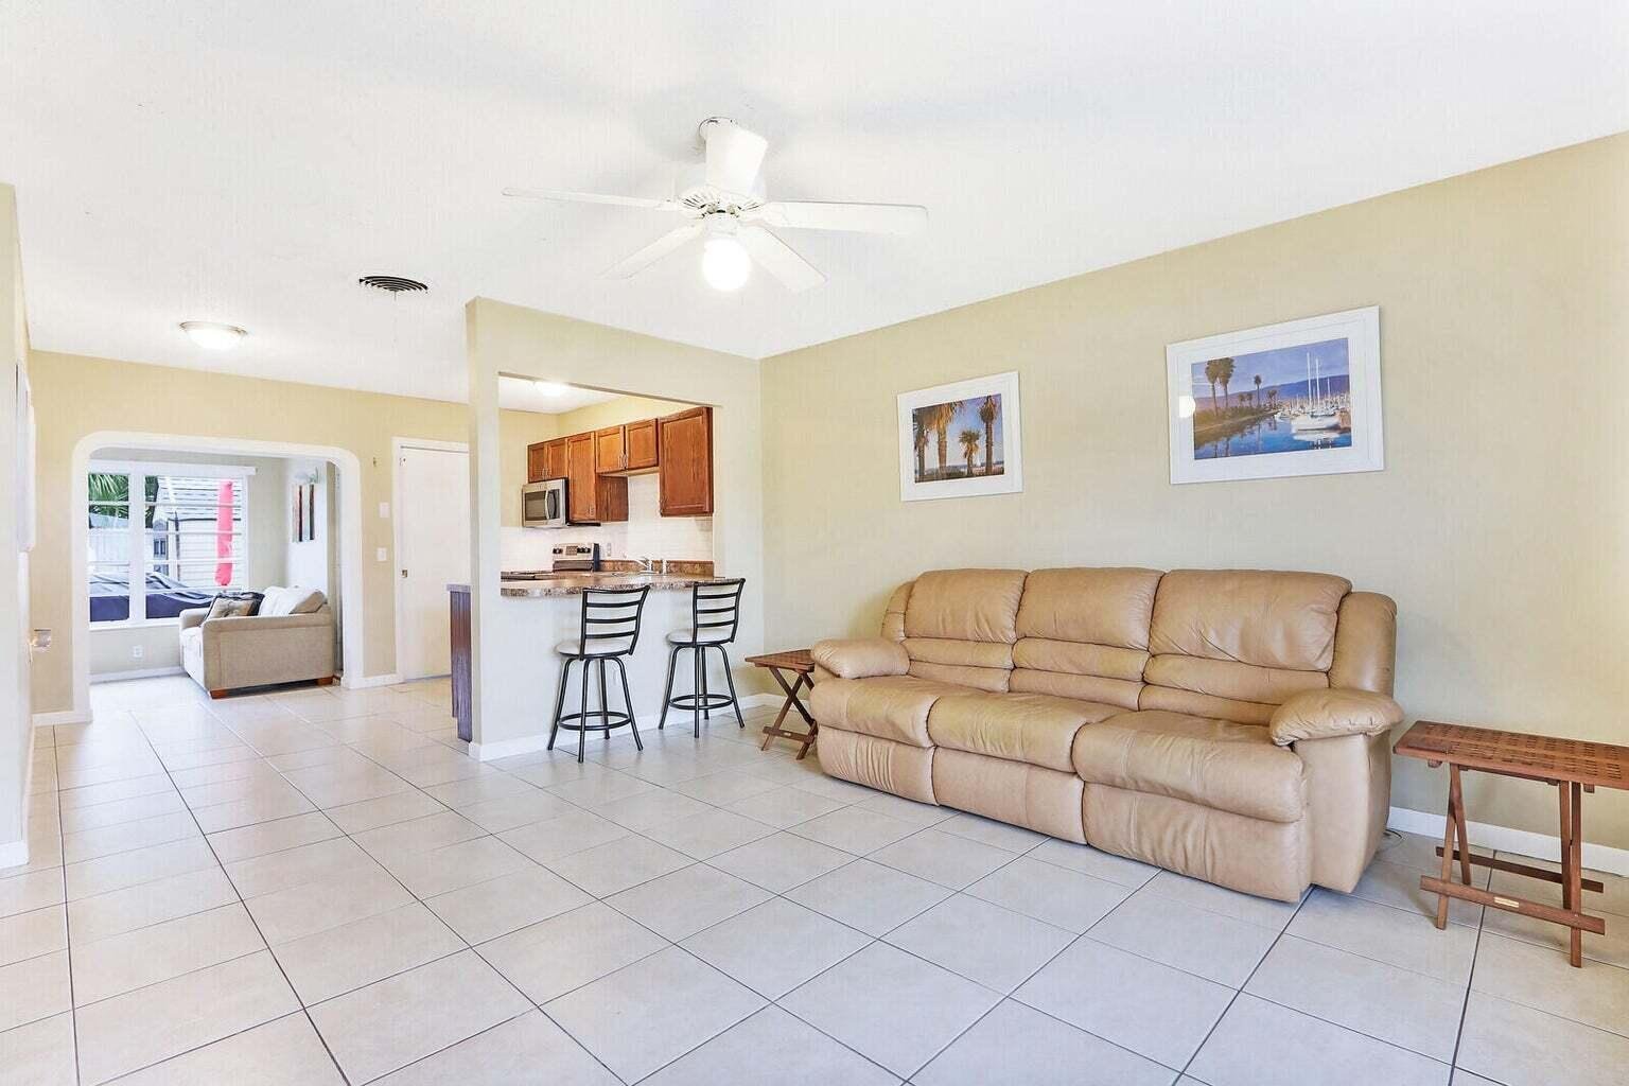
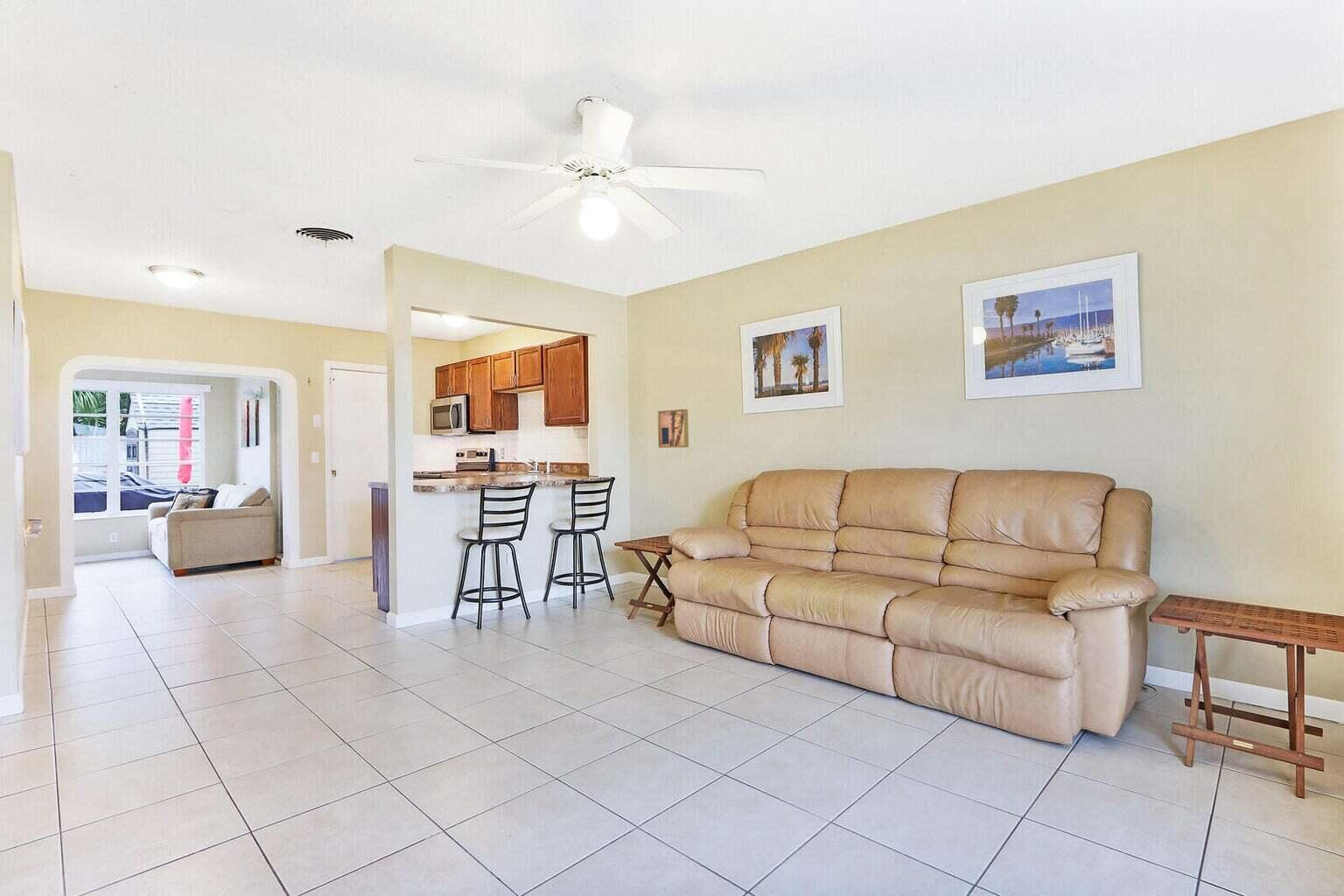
+ wall art [657,409,690,449]
